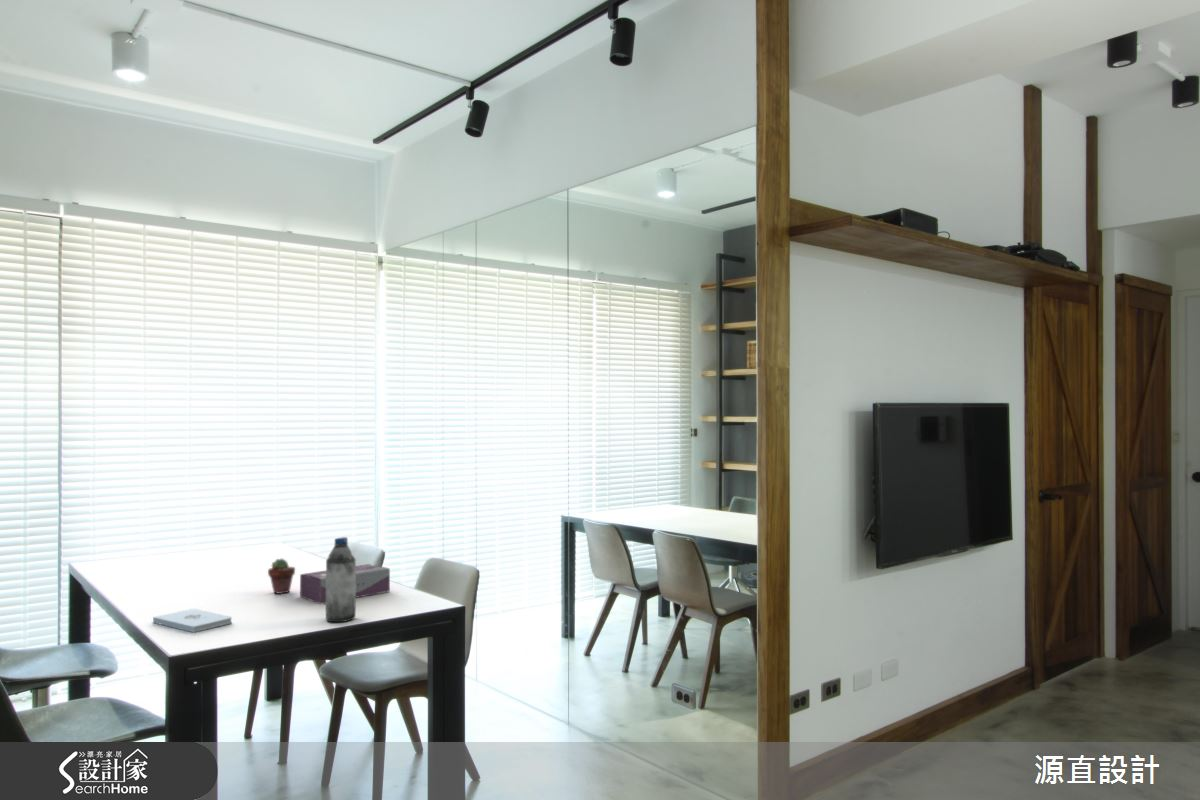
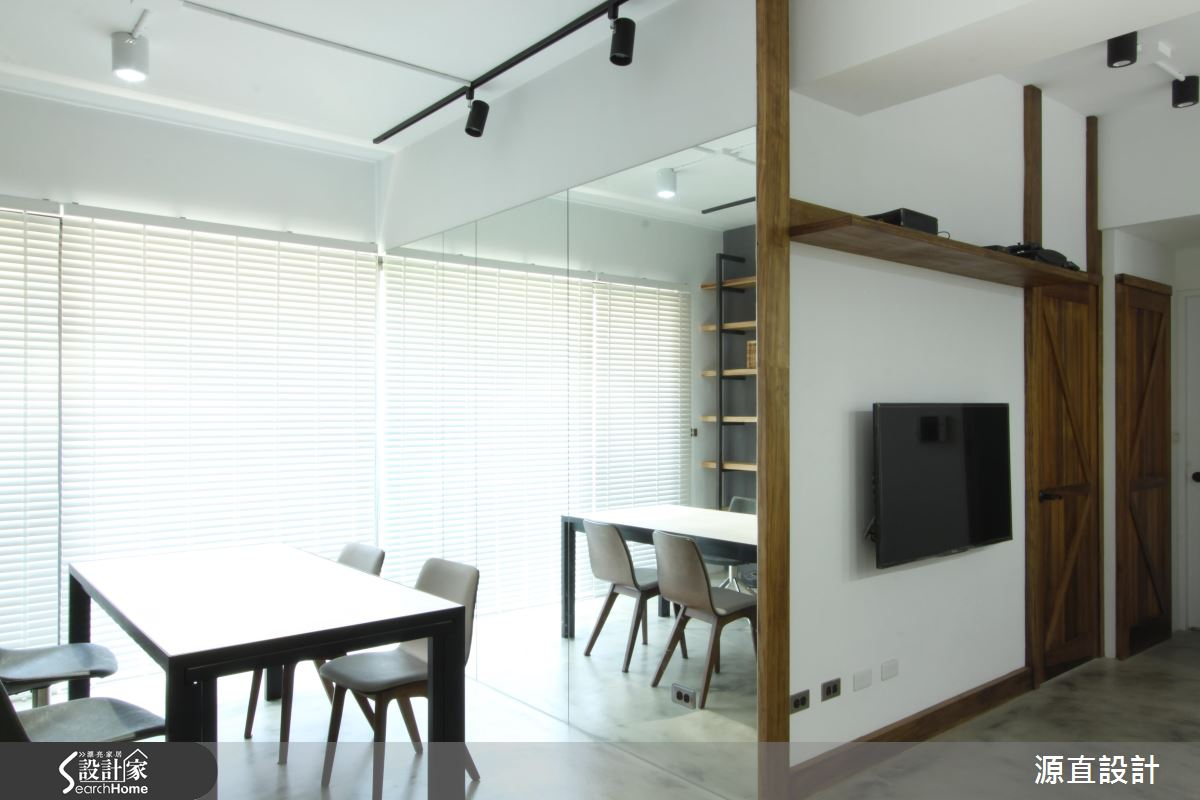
- potted succulent [267,558,296,595]
- tissue box [299,563,391,605]
- water bottle [325,536,357,623]
- notepad [152,608,233,633]
